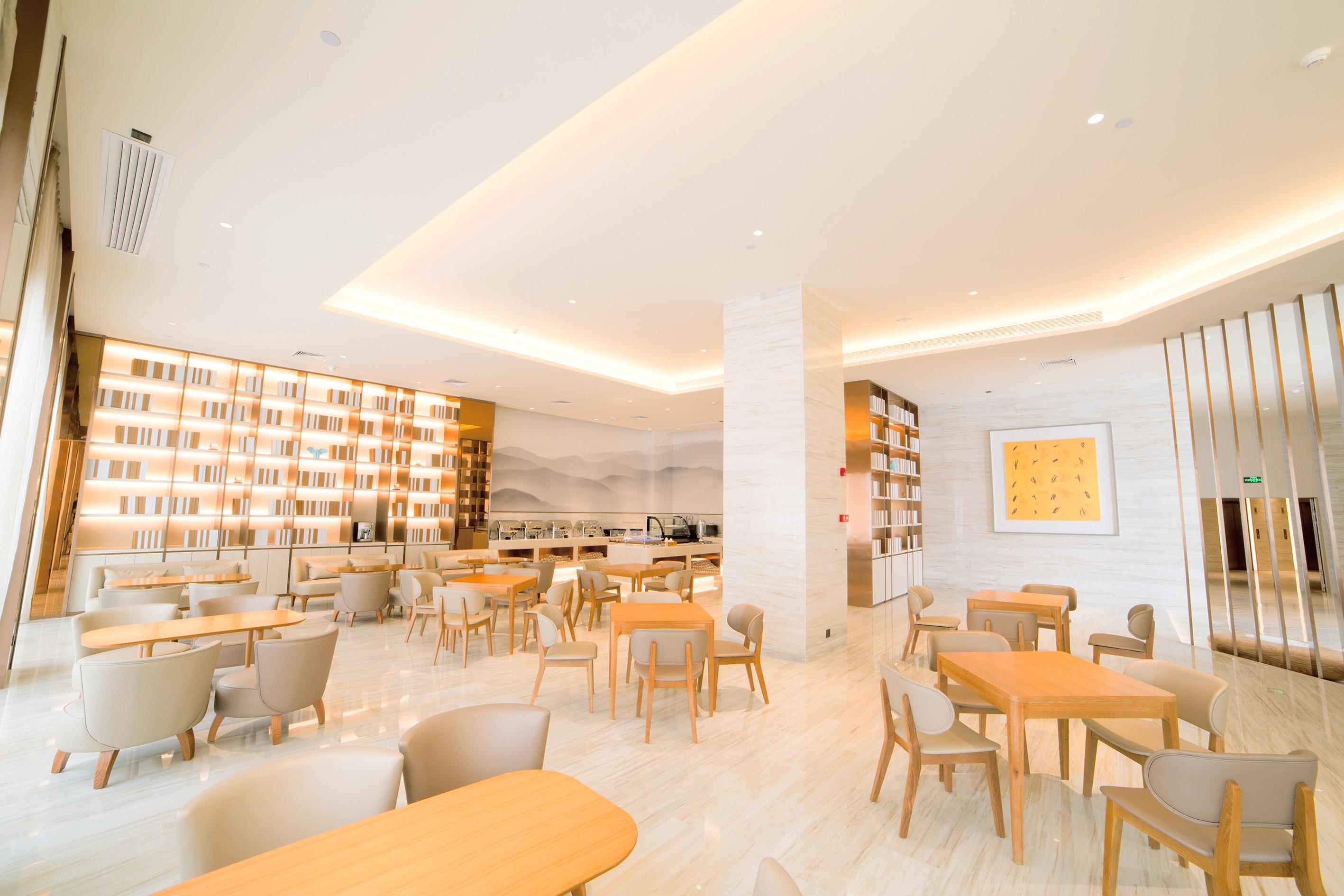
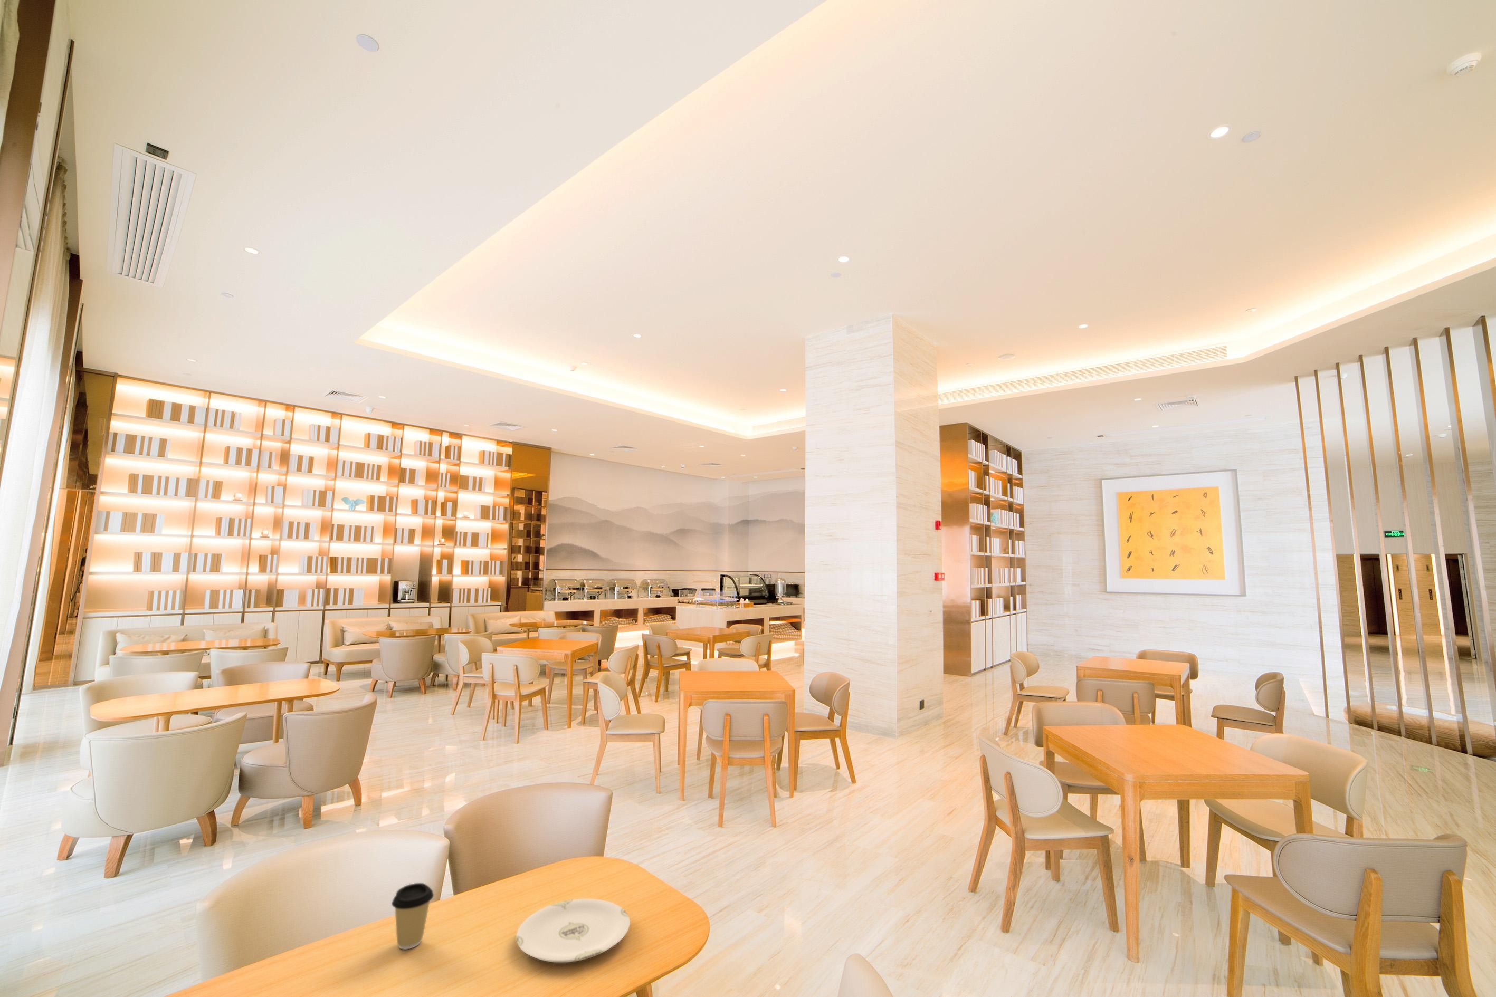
+ plate [515,898,631,964]
+ coffee cup [391,882,434,950]
